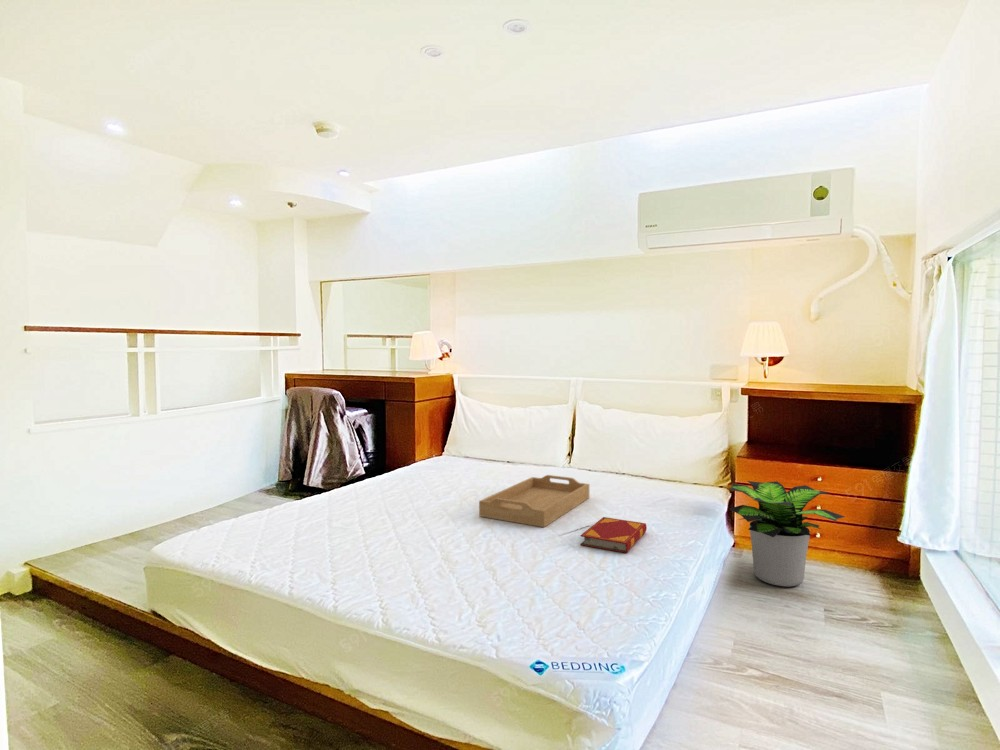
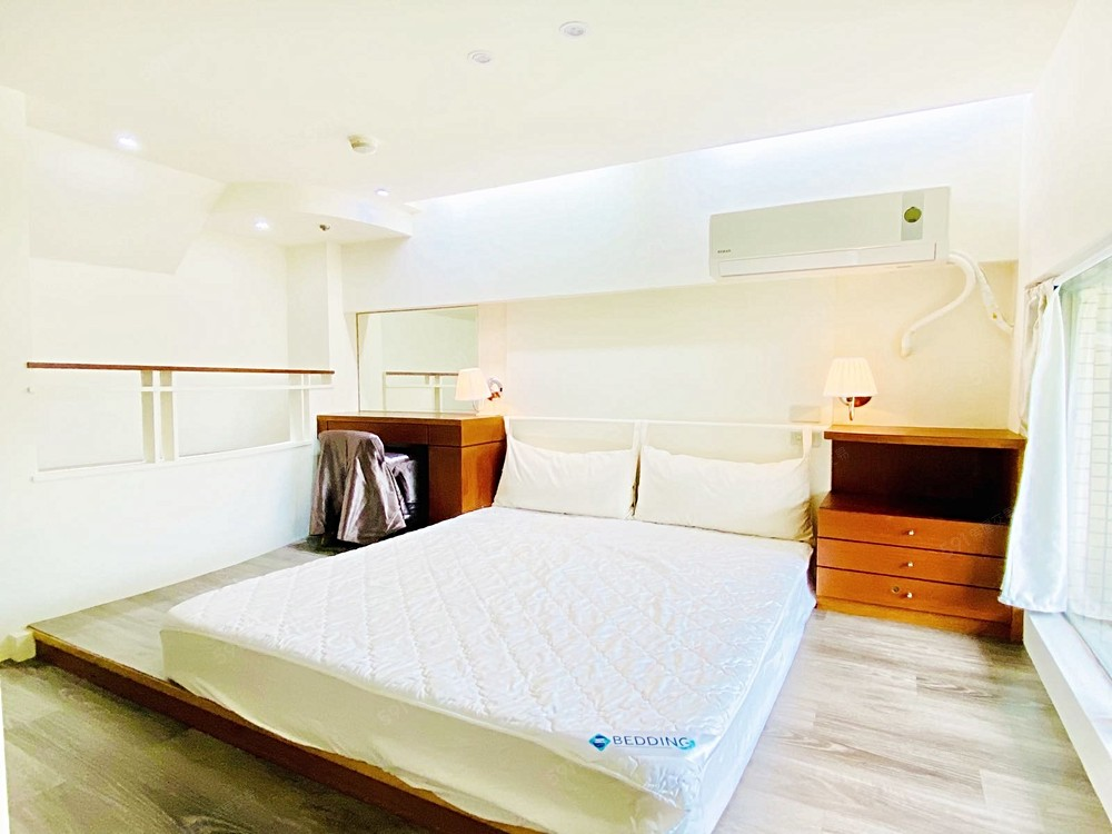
- hardback book [579,516,648,554]
- serving tray [478,474,590,528]
- potted plant [726,480,846,587]
